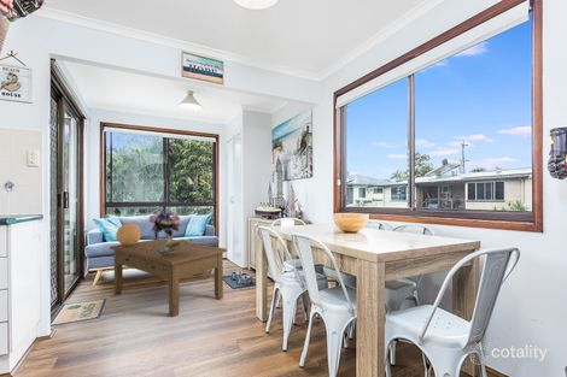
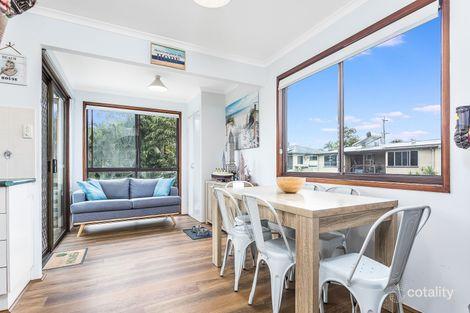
- bouquet [147,207,193,255]
- coffee table [109,237,228,318]
- decorative sphere [115,223,142,246]
